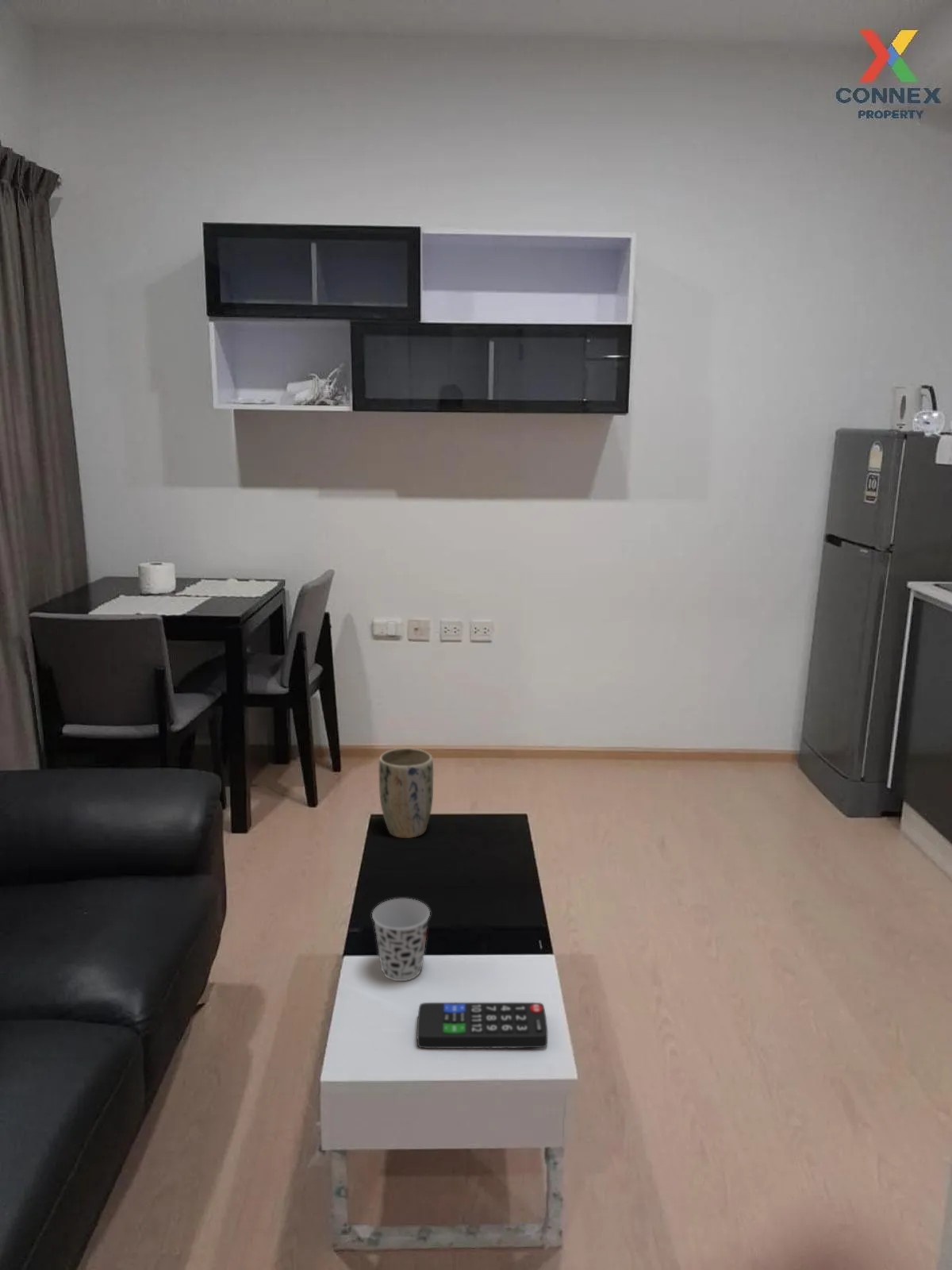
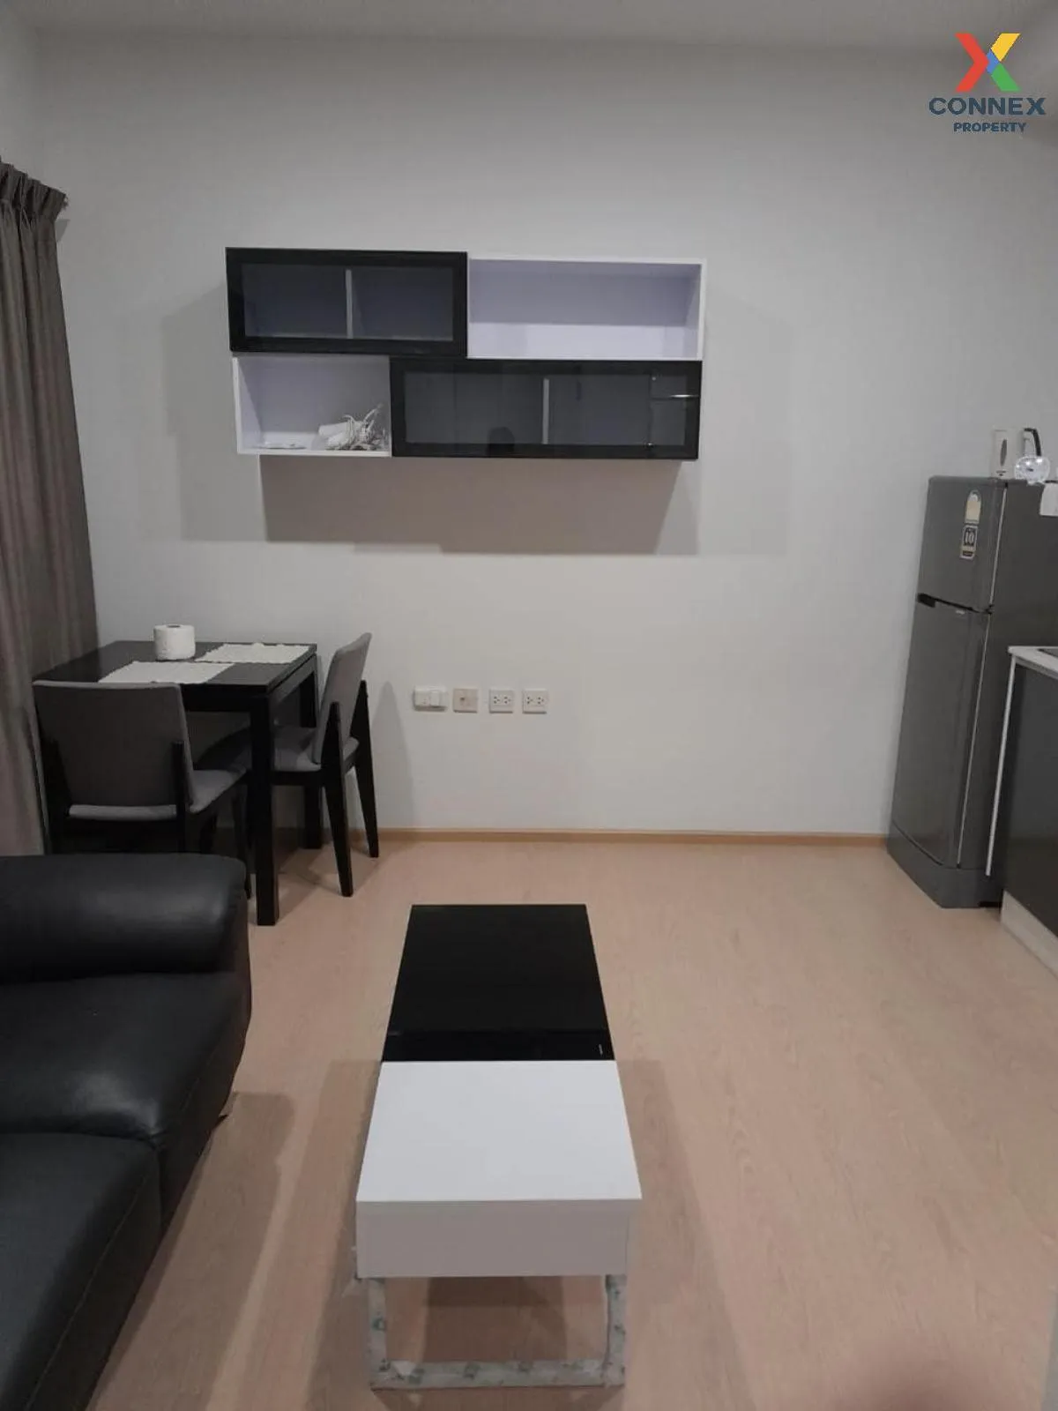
- cup [371,898,431,982]
- remote control [417,1002,548,1049]
- plant pot [378,748,434,839]
